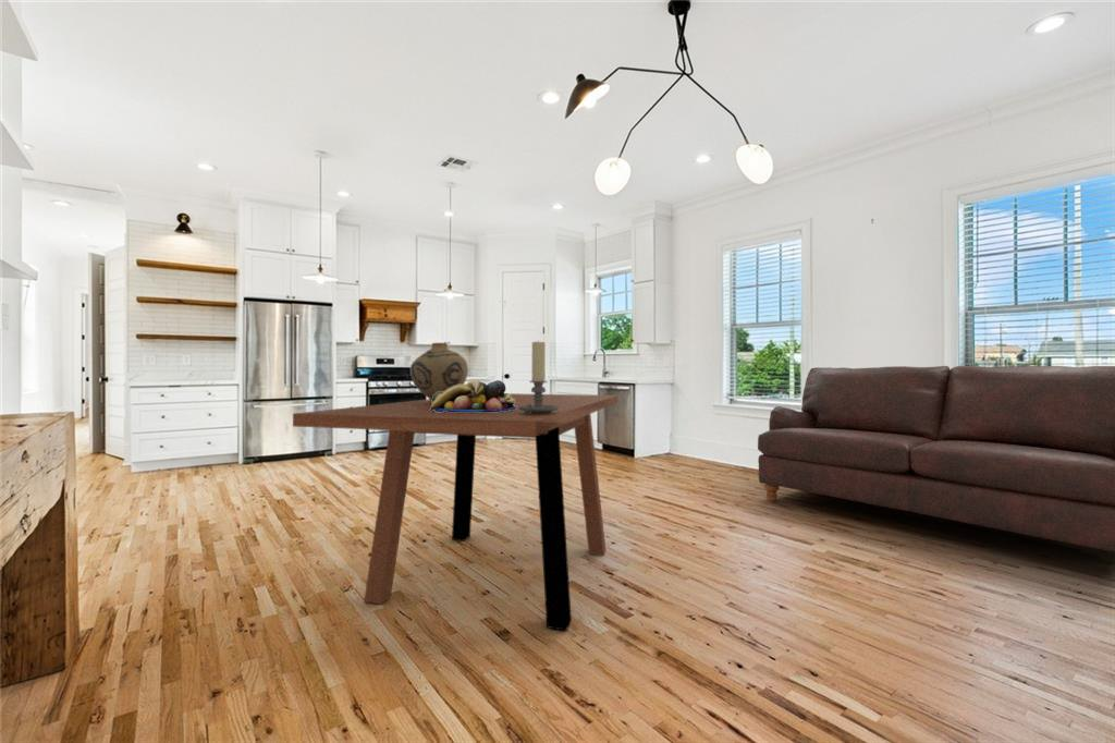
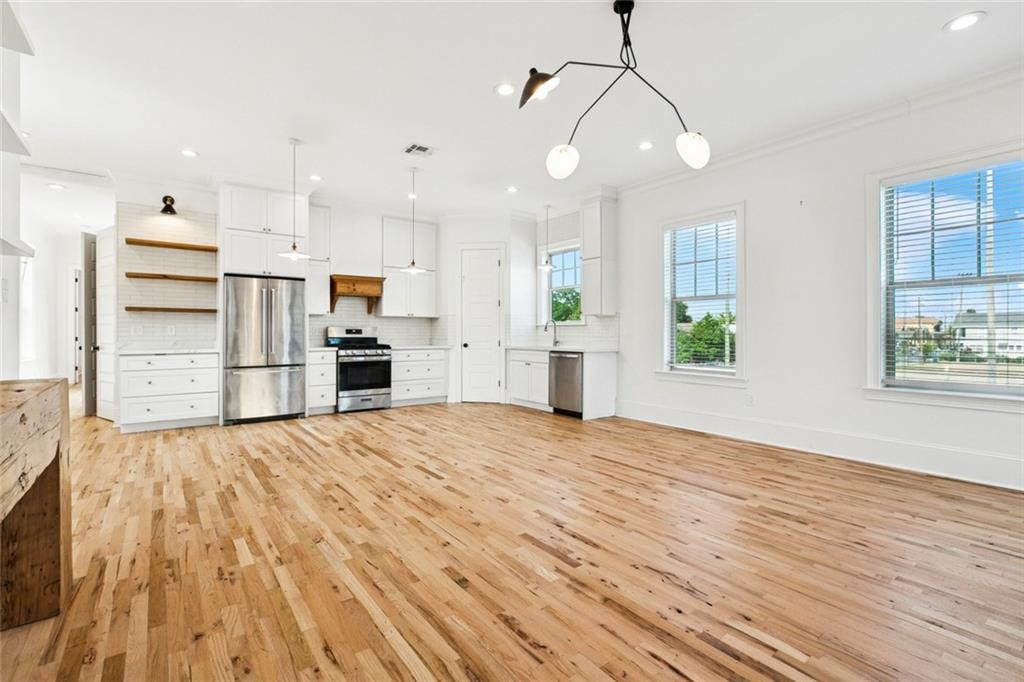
- candle holder [519,339,558,415]
- sofa [757,365,1115,553]
- dining table [292,392,618,632]
- vase [409,342,469,400]
- fruit bowl [430,378,516,412]
